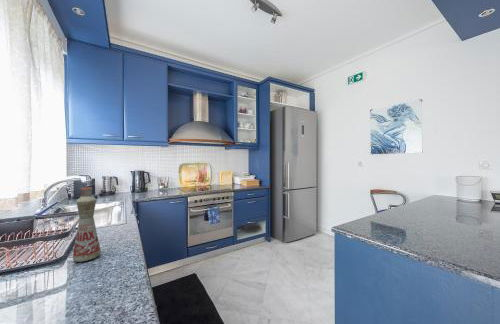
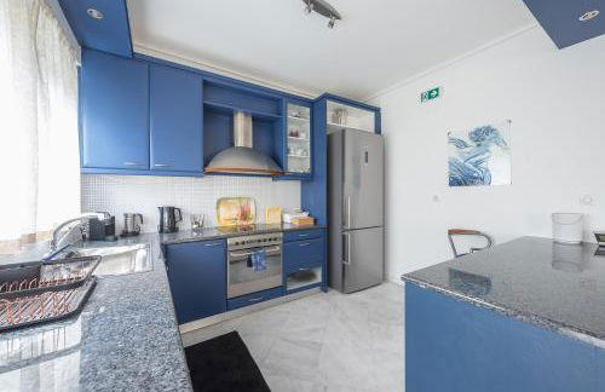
- bottle [72,185,102,263]
